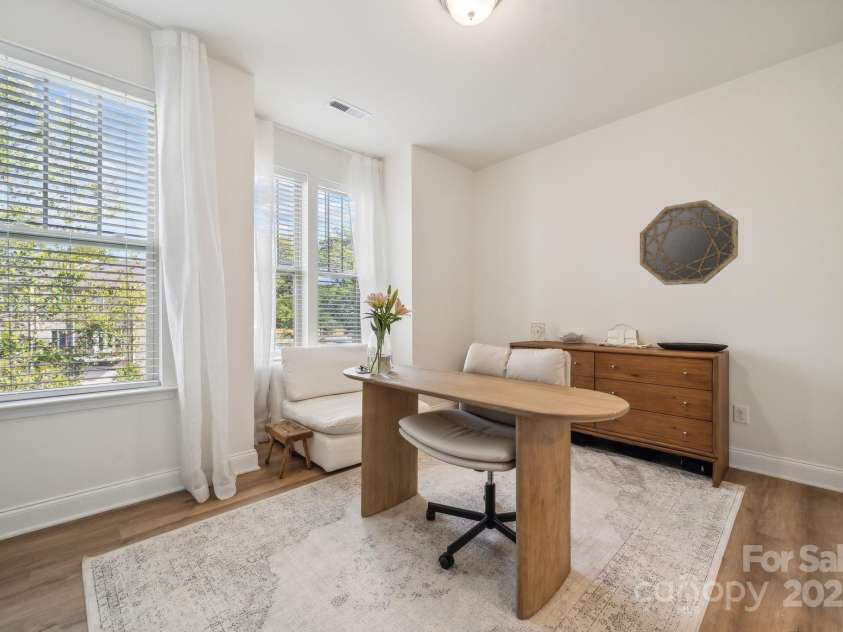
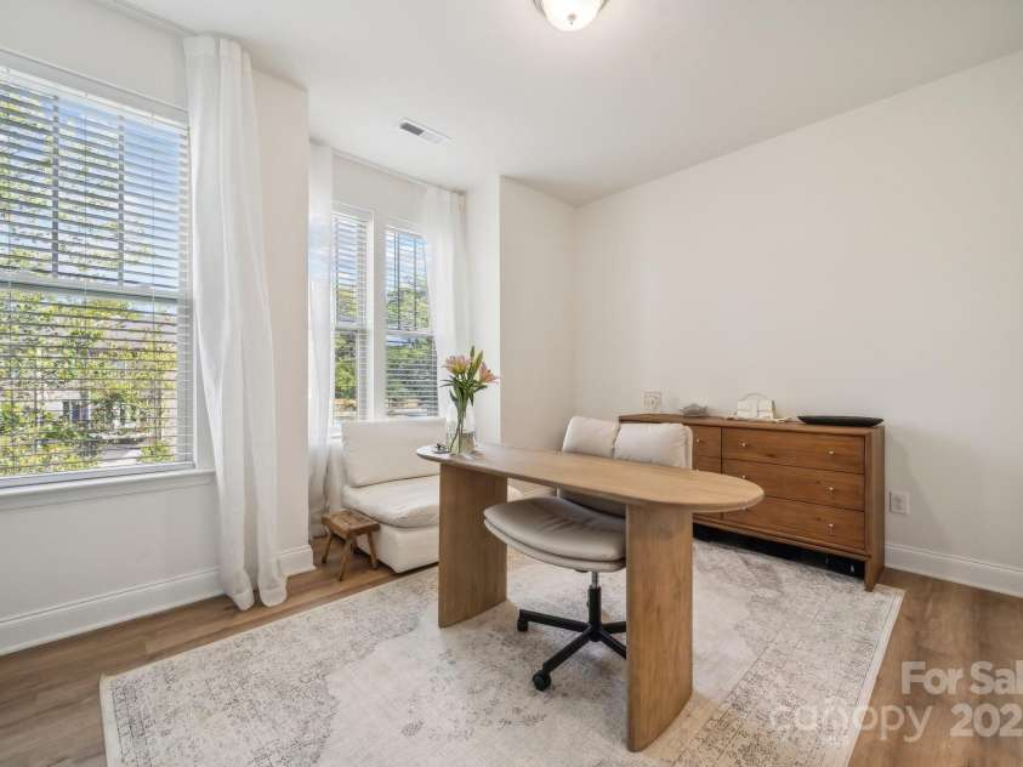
- home mirror [639,199,739,286]
